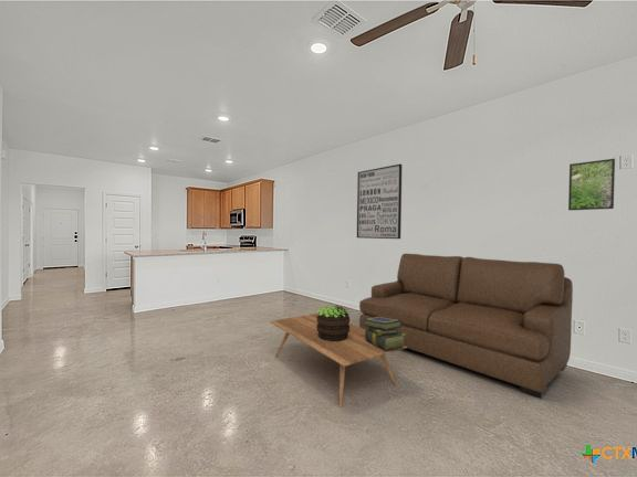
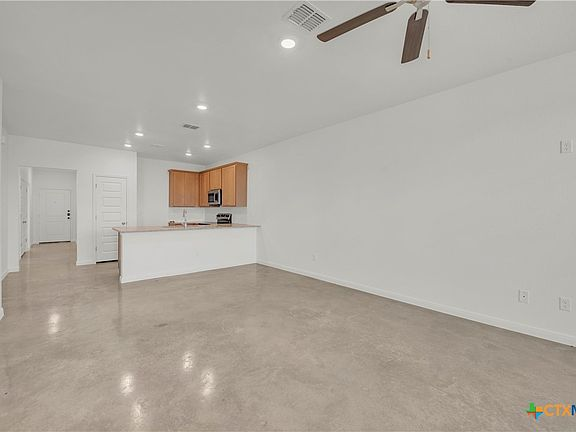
- wall art [356,163,403,240]
- stack of books [364,317,406,350]
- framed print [567,158,616,211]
- coffee table [269,312,408,409]
- sofa [358,253,574,399]
- potted plant [315,305,351,341]
